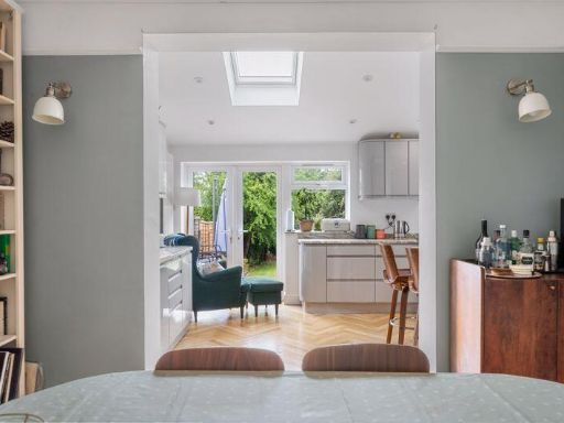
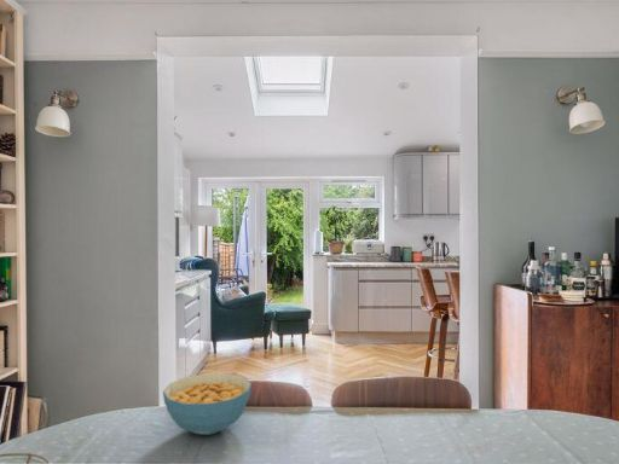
+ cereal bowl [162,372,253,436]
